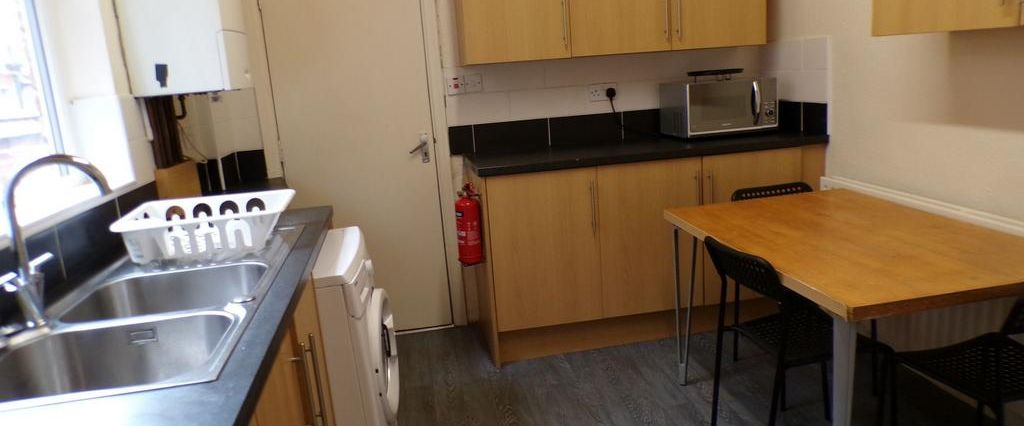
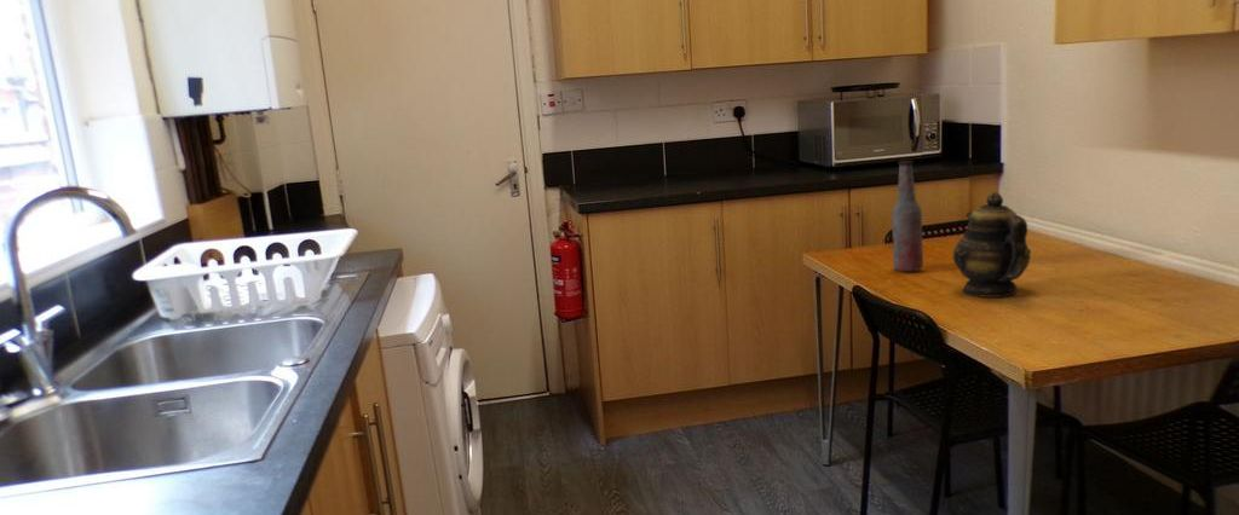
+ teapot [952,191,1032,299]
+ bottle [891,160,924,273]
